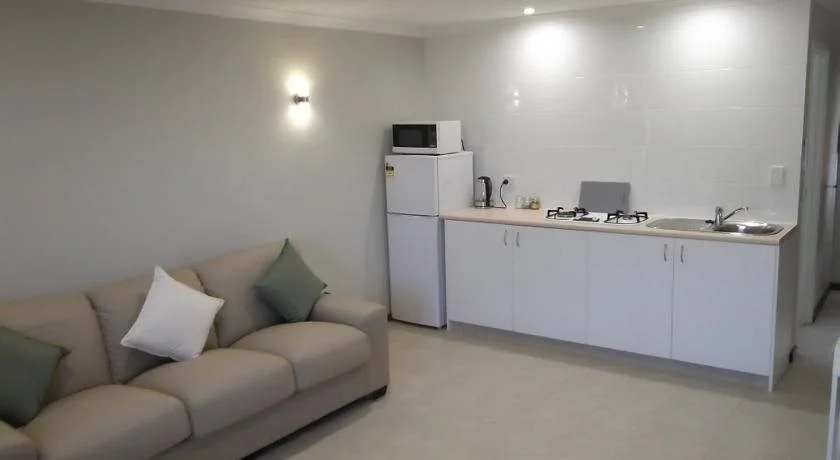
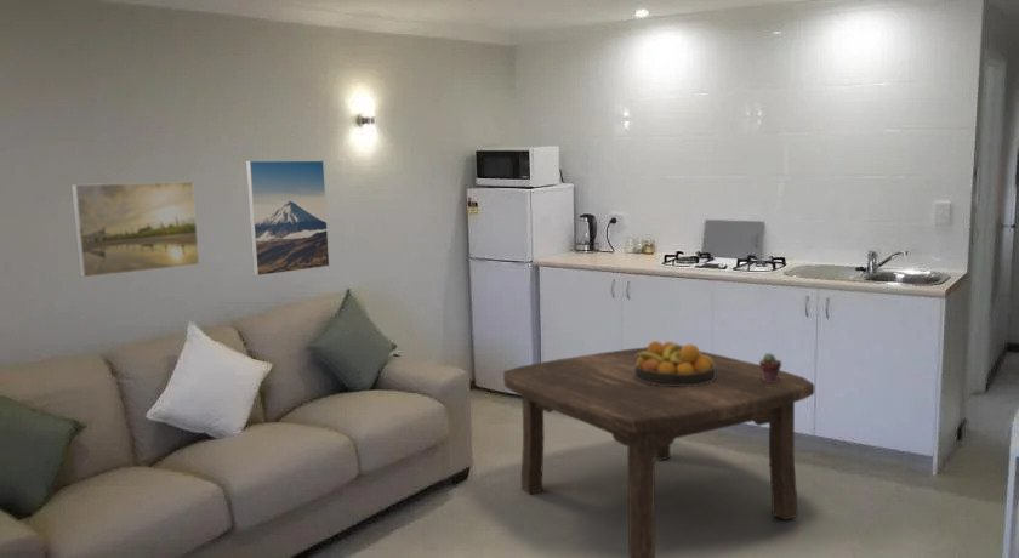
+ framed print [70,181,201,279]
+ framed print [245,159,331,278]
+ coffee table [502,346,815,558]
+ fruit bowl [634,340,716,386]
+ potted succulent [758,352,782,382]
